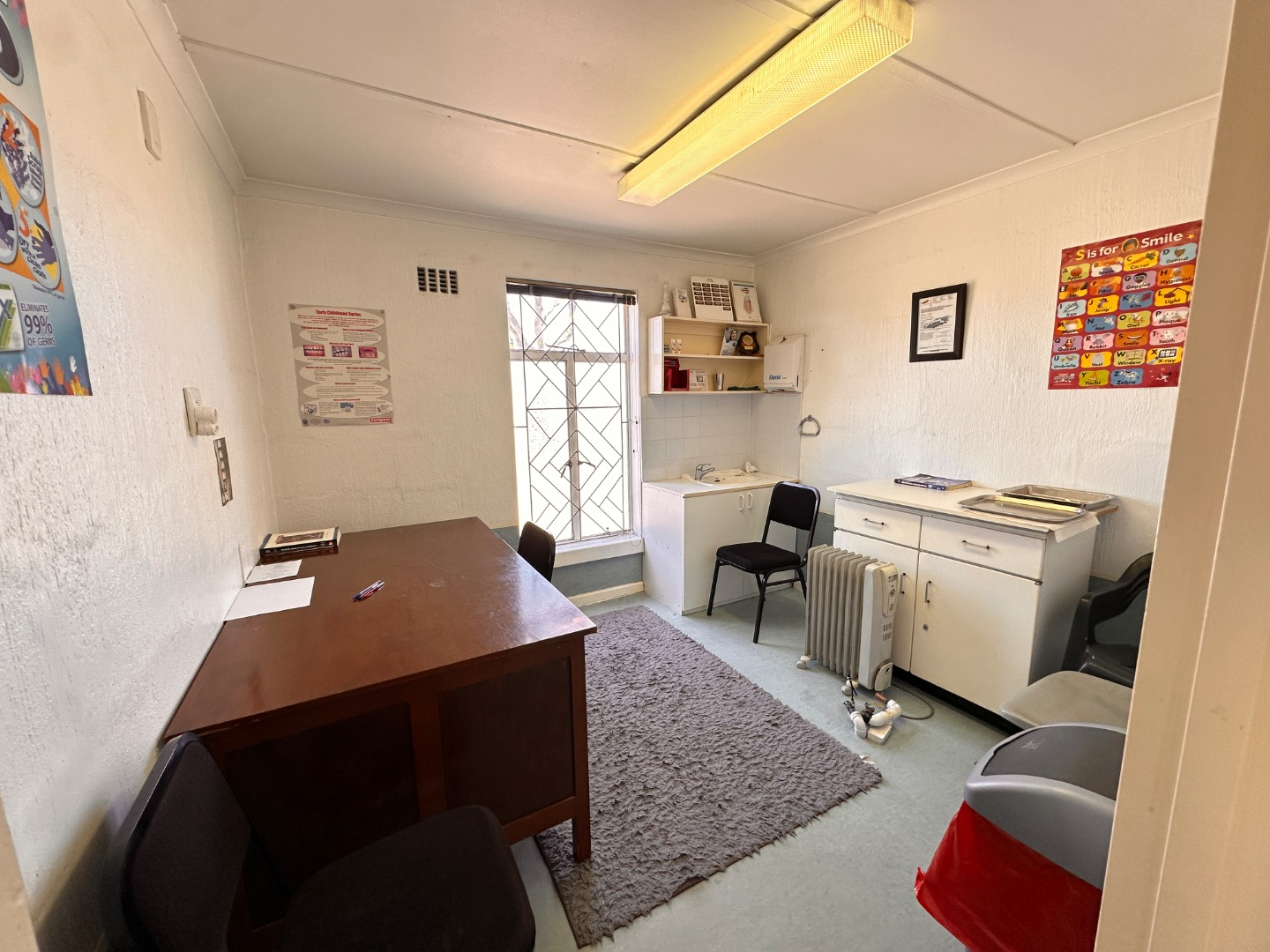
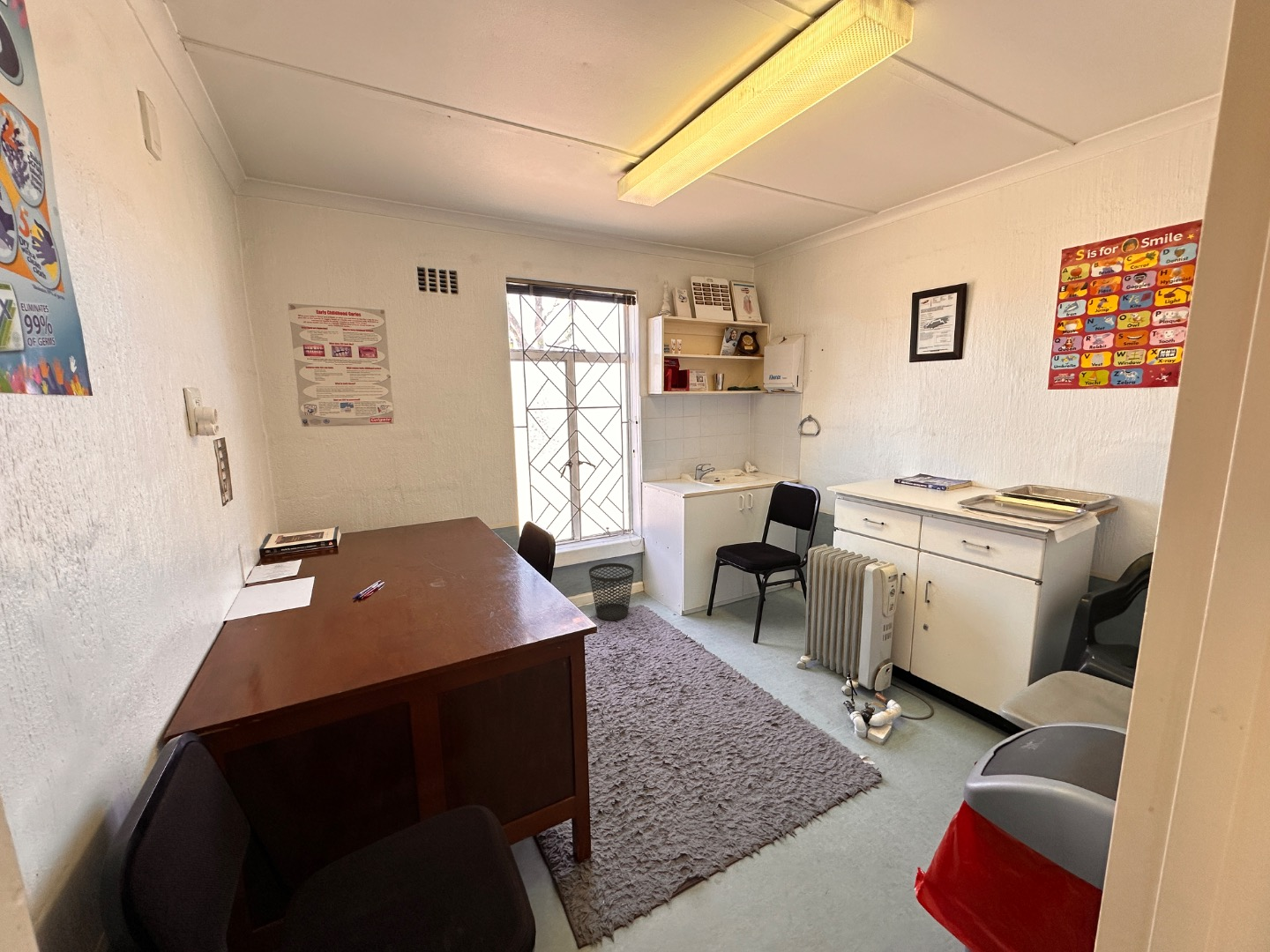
+ wastebasket [588,562,635,621]
